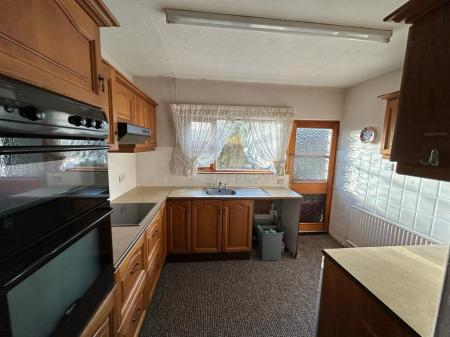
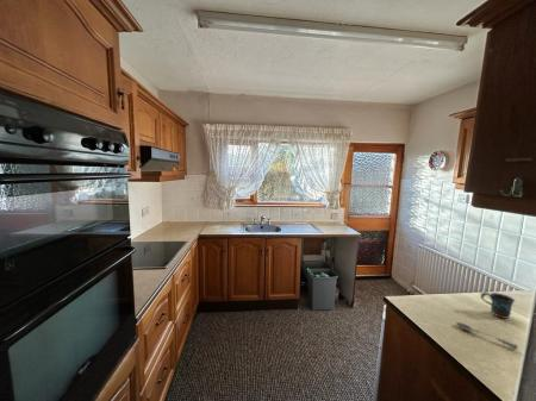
+ mug [480,292,516,320]
+ soupspoon [455,321,519,351]
